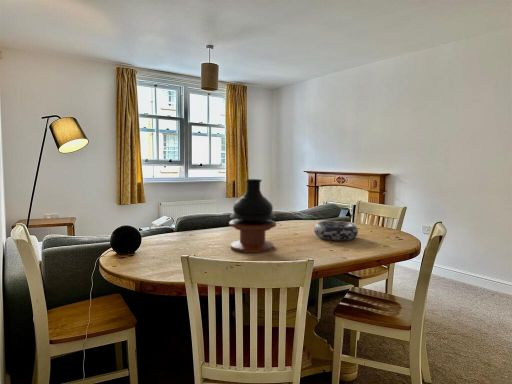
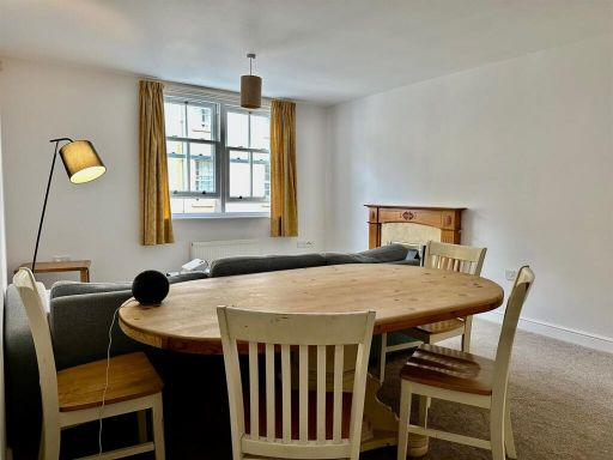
- decorative bowl [313,220,359,242]
- vase [228,178,277,254]
